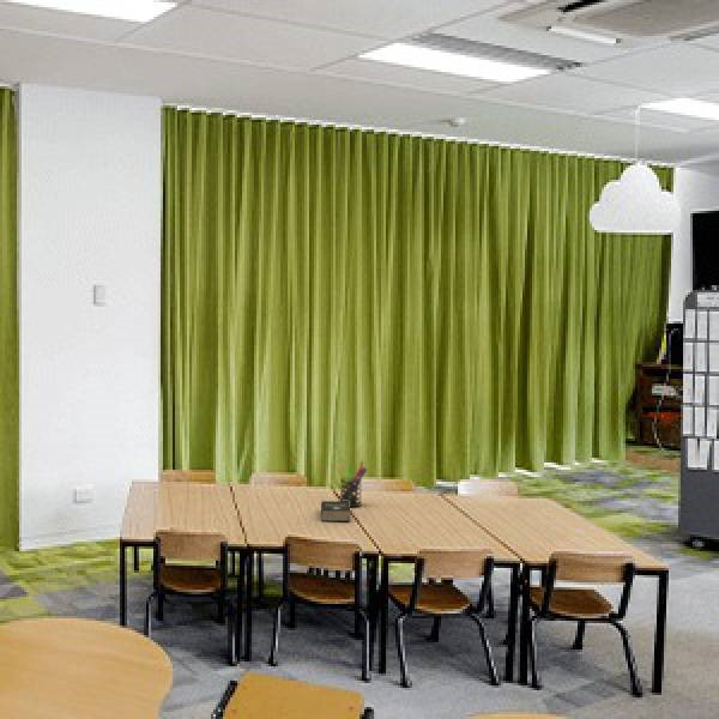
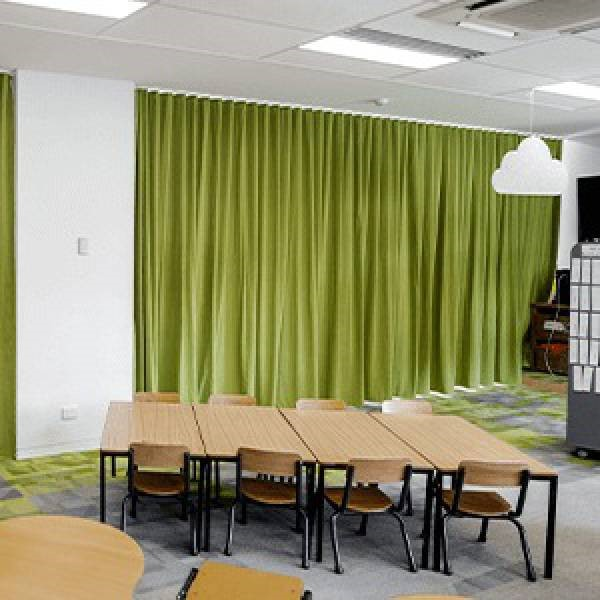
- pen holder [334,460,368,508]
- book [320,500,351,522]
